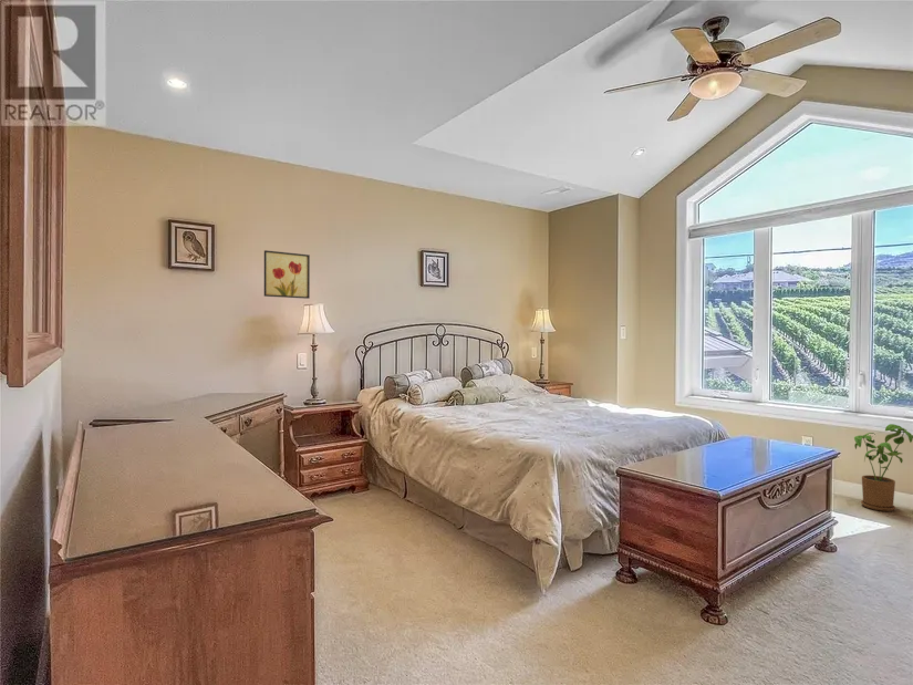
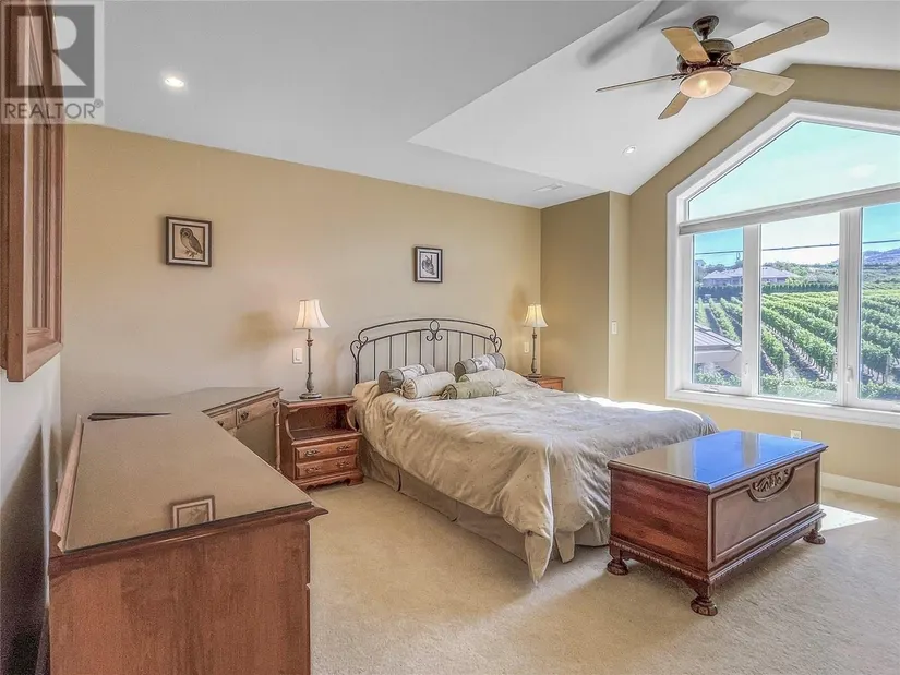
- wall art [263,249,311,300]
- house plant [853,423,913,512]
